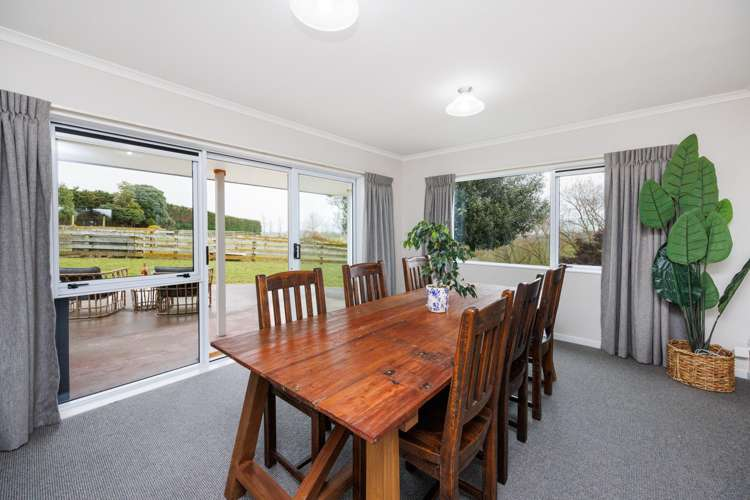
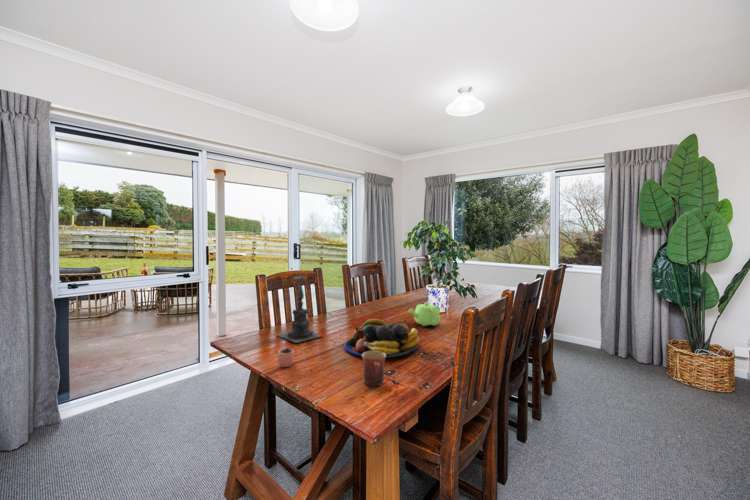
+ candle holder [275,267,323,344]
+ mug [361,351,386,387]
+ fruit bowl [343,318,420,359]
+ cocoa [277,337,295,368]
+ teapot [408,301,441,327]
